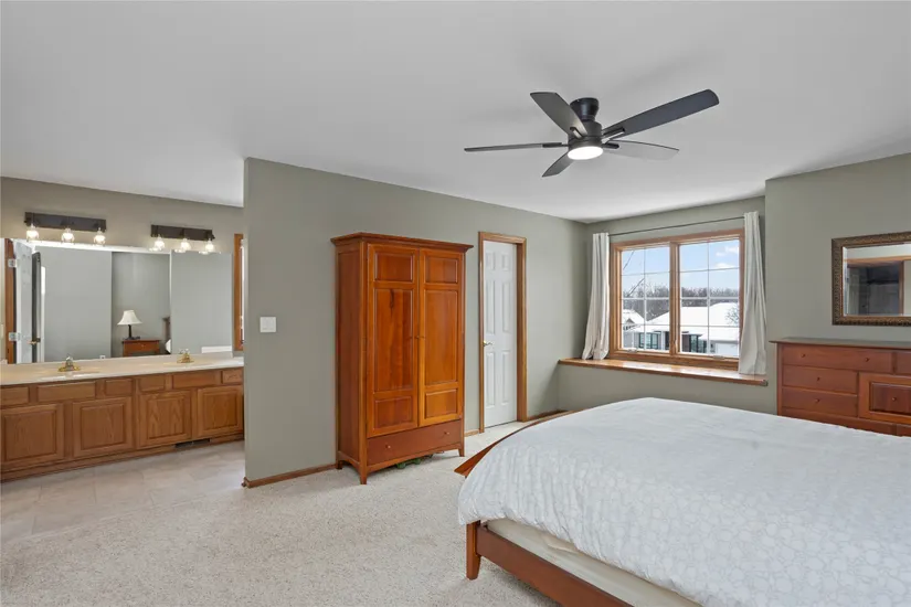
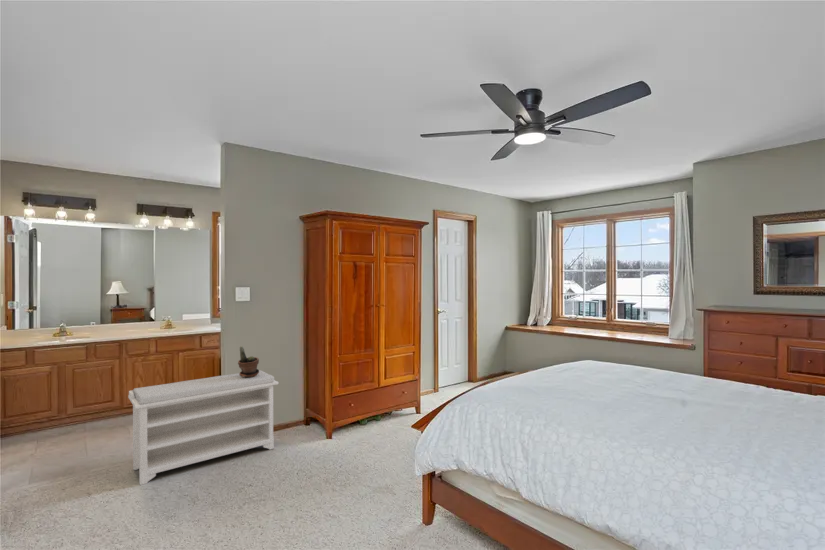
+ bench [127,369,279,486]
+ potted plant [237,345,260,378]
